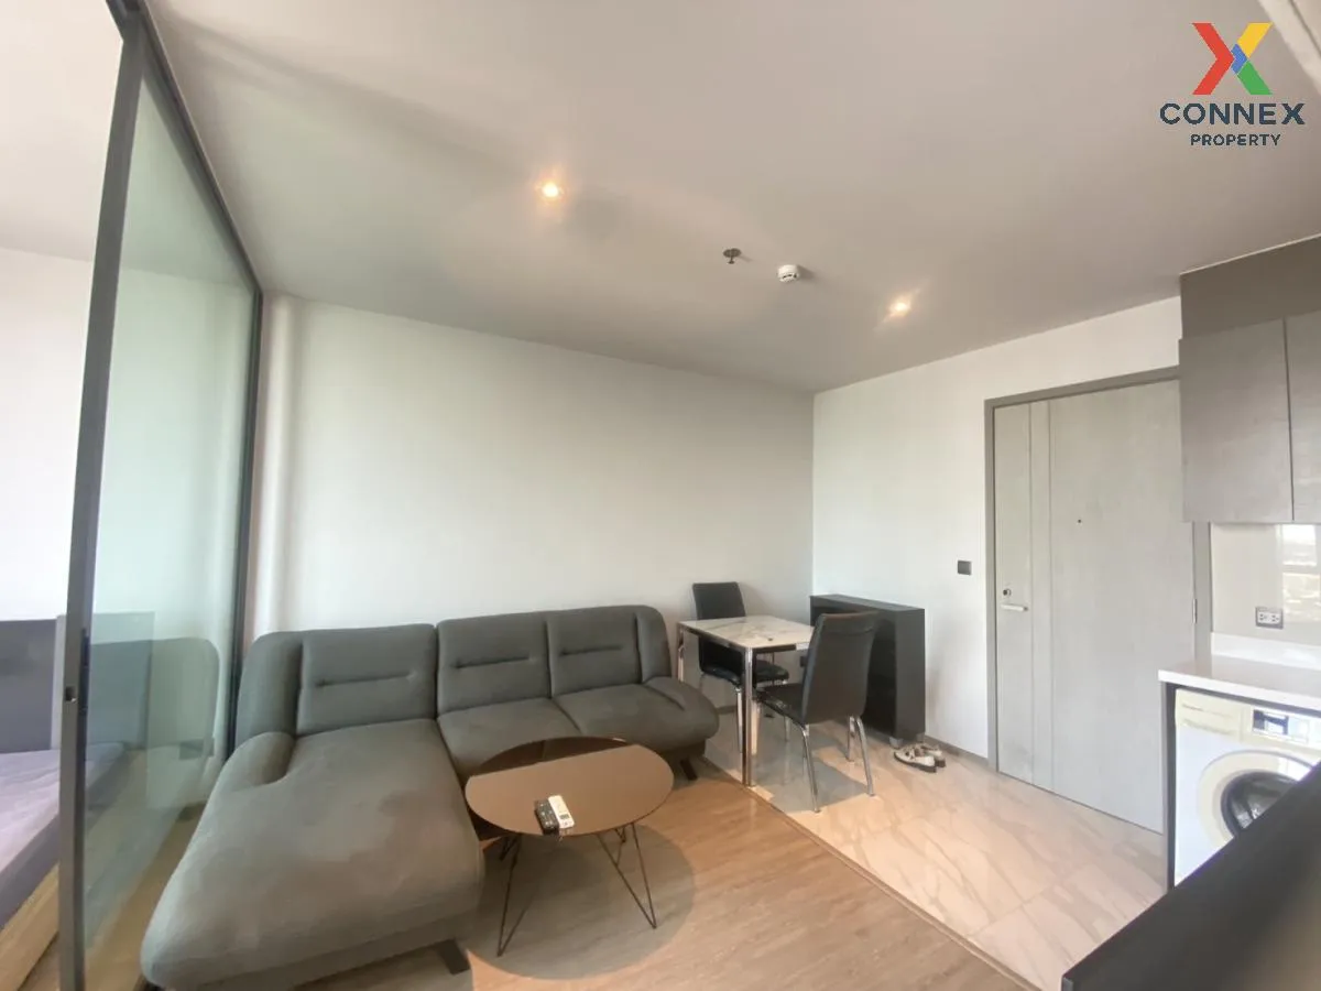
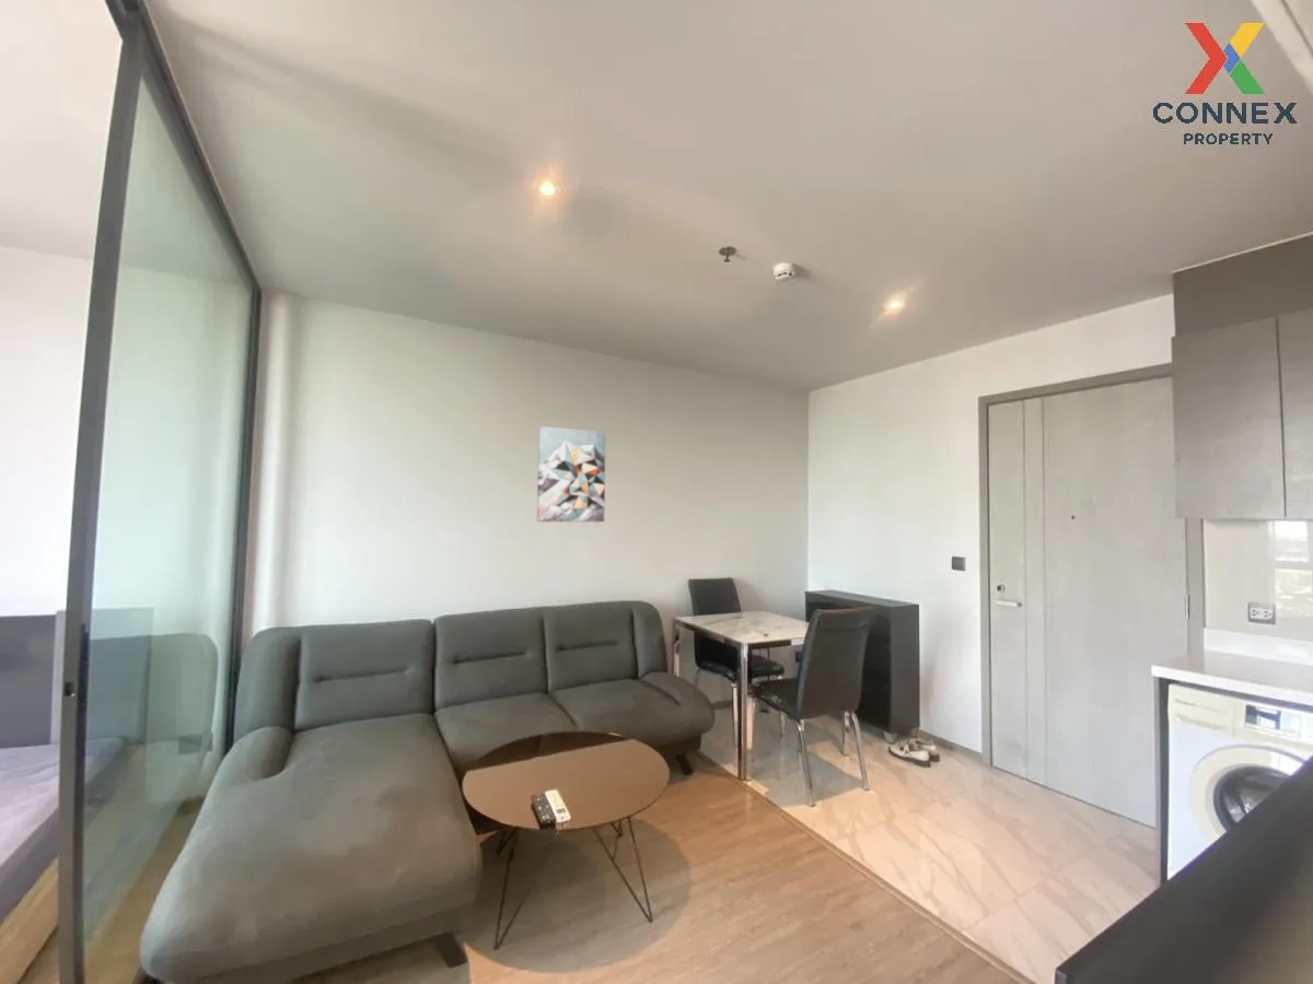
+ wall art [536,425,606,523]
